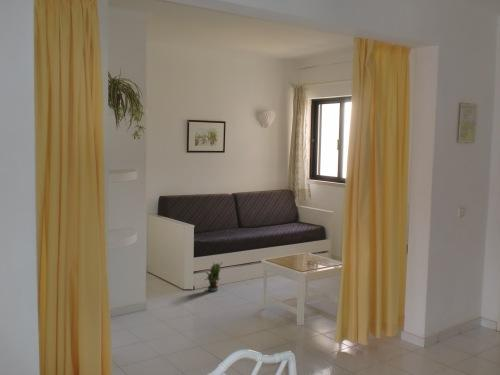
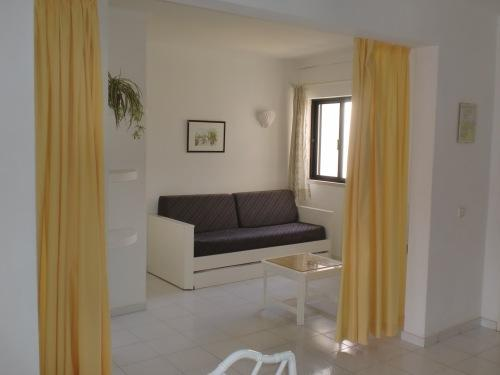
- potted plant [203,261,223,293]
